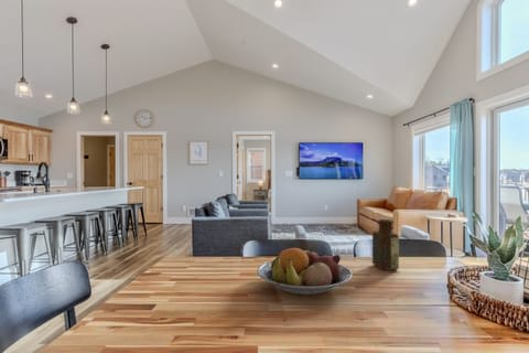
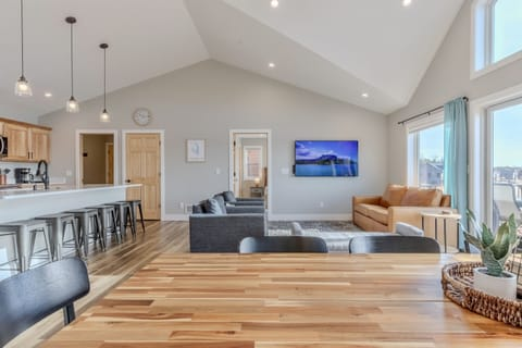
- fruit bowl [256,246,353,296]
- bottle [371,217,400,271]
